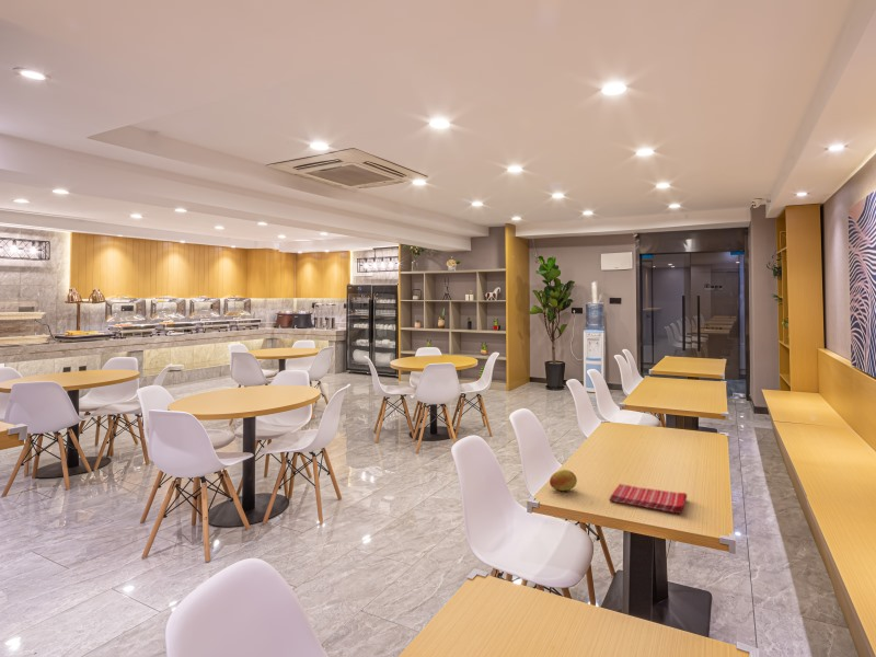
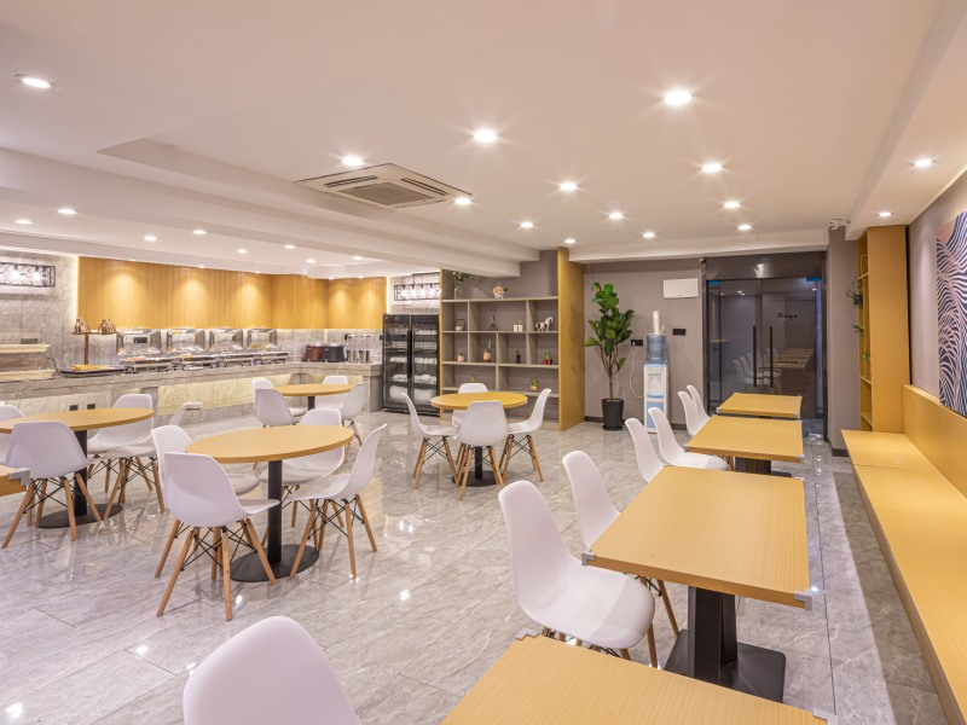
- fruit [549,469,578,492]
- dish towel [608,483,688,515]
